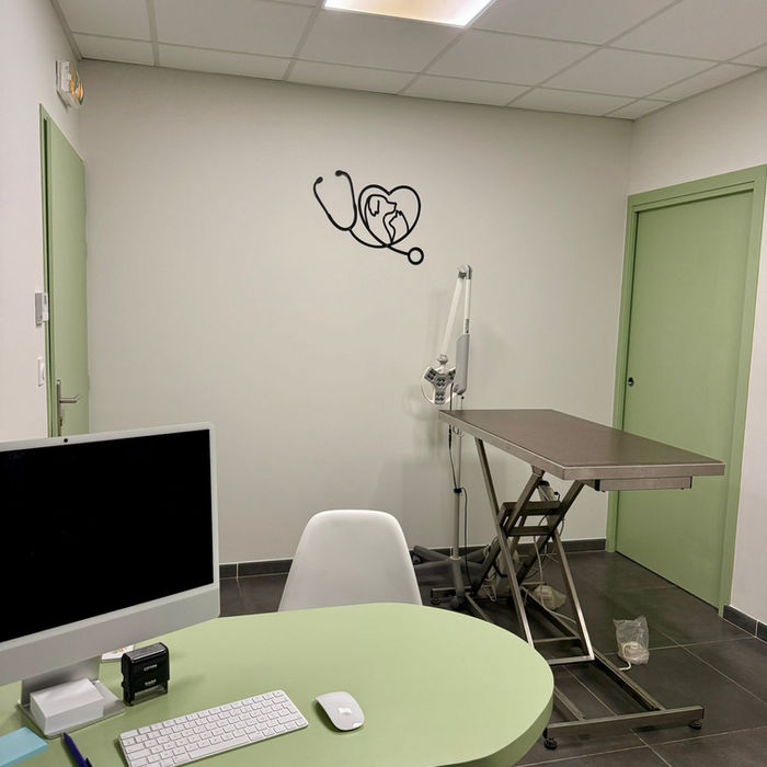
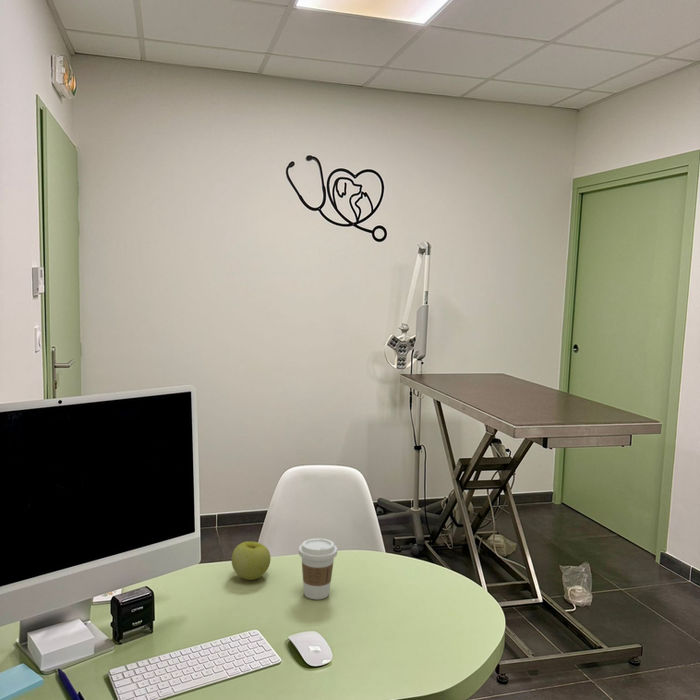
+ apple [231,541,272,581]
+ coffee cup [298,537,338,600]
